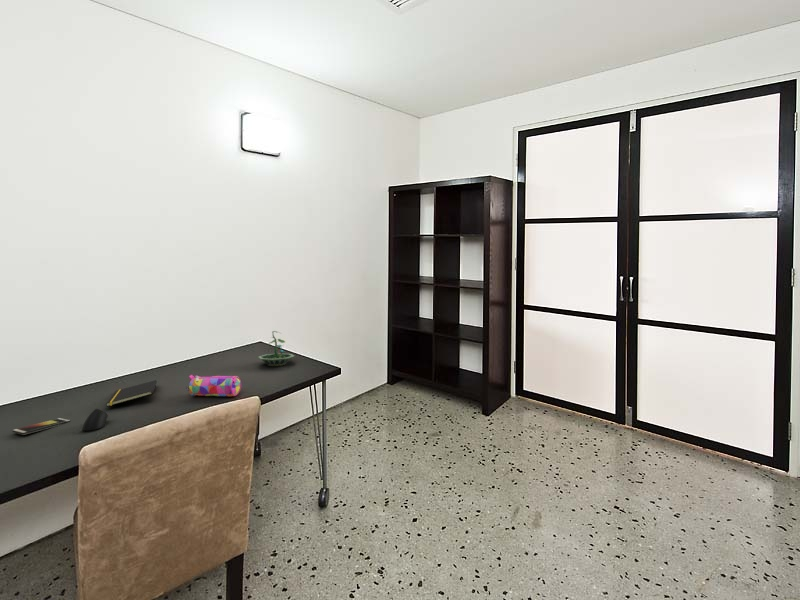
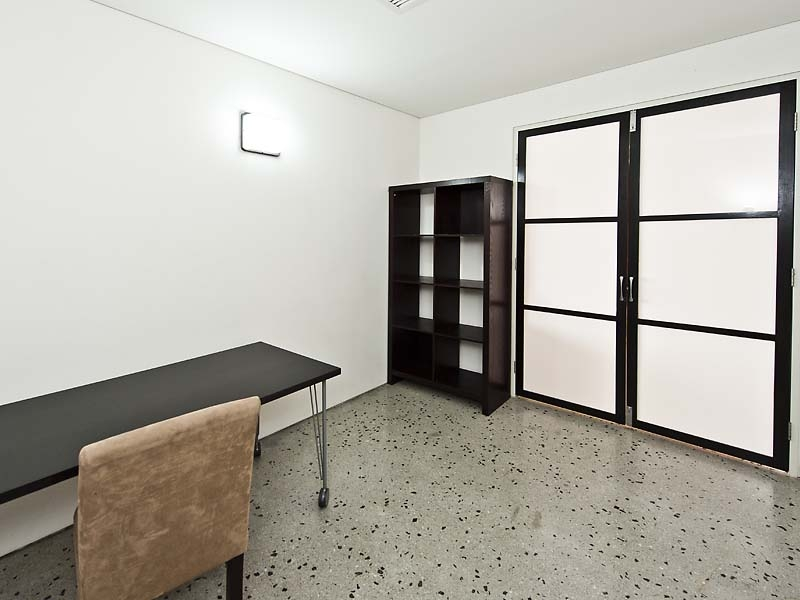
- terrarium [258,330,295,367]
- pencil case [185,374,242,397]
- smartphone [11,417,71,436]
- computer mouse [81,408,109,431]
- notepad [105,379,158,407]
